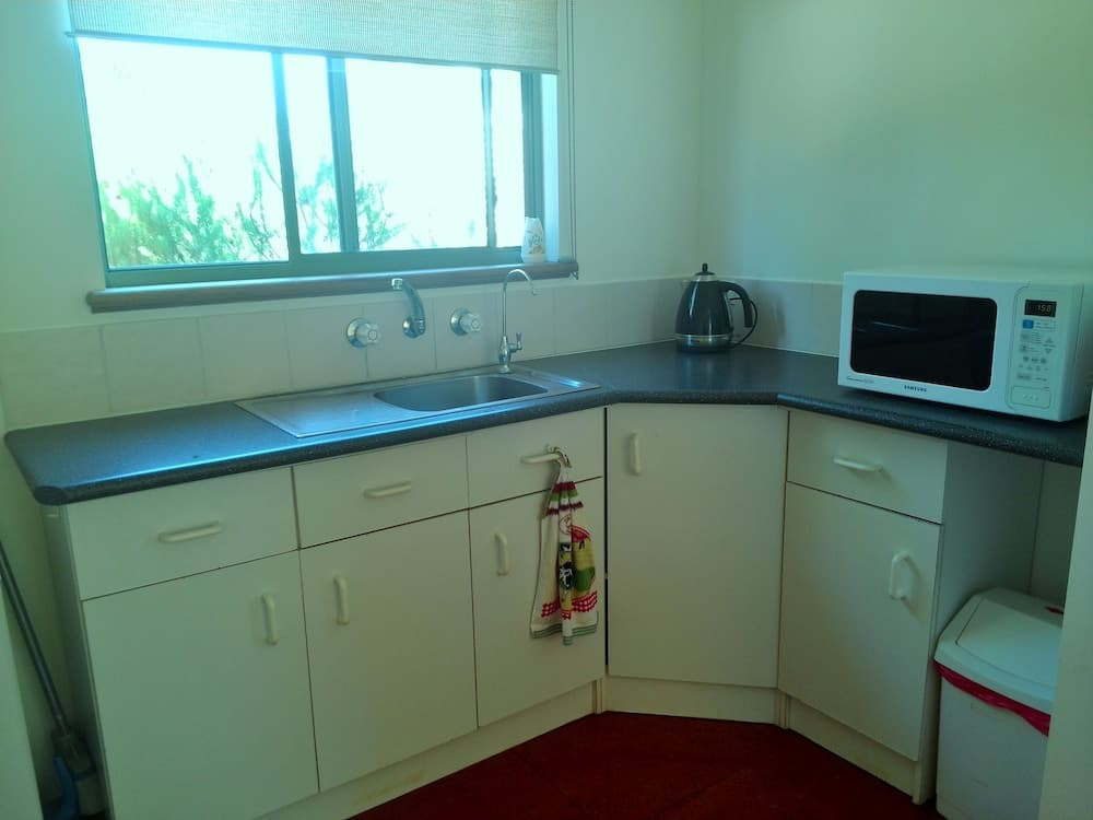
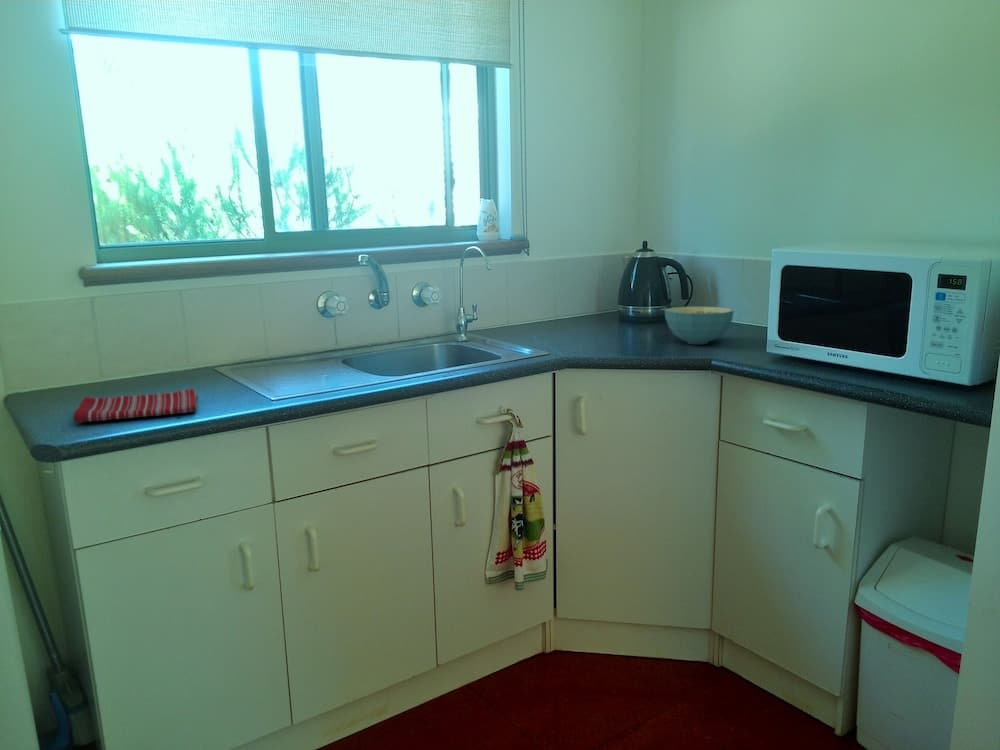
+ cereal bowl [663,306,735,345]
+ dish towel [73,388,199,424]
